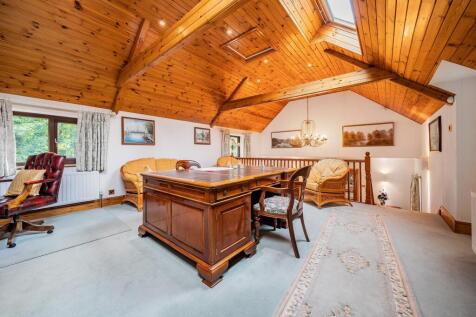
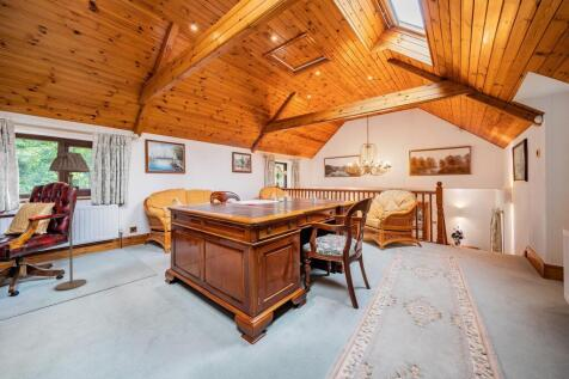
+ floor lamp [48,151,91,292]
